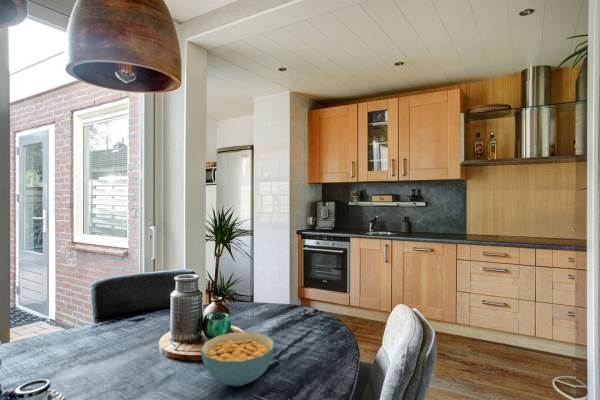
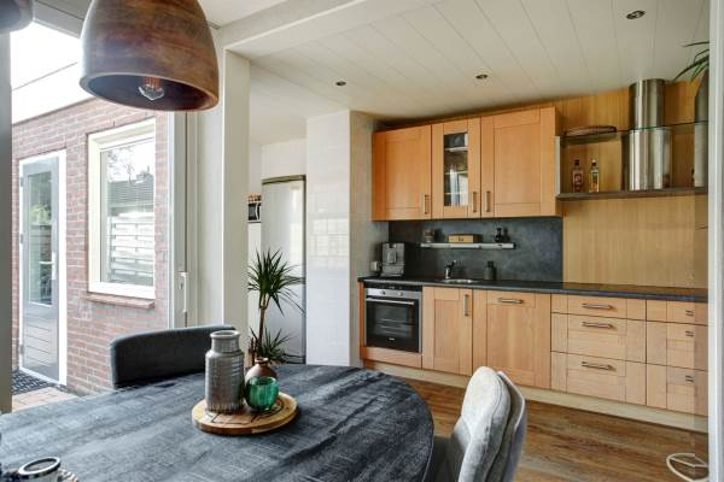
- cereal bowl [200,331,275,387]
